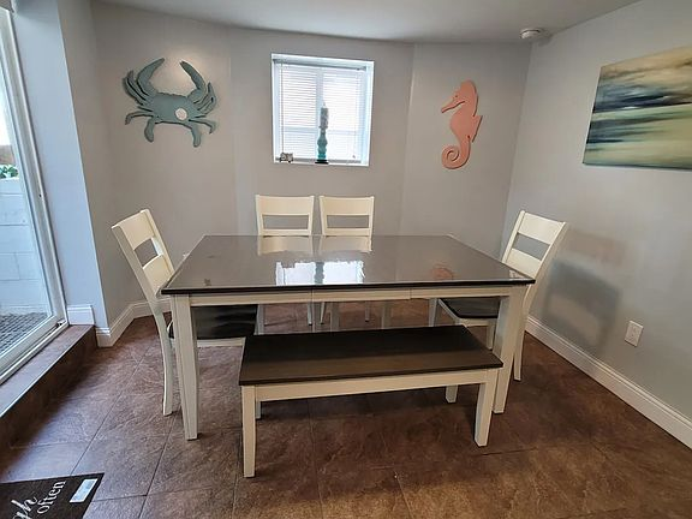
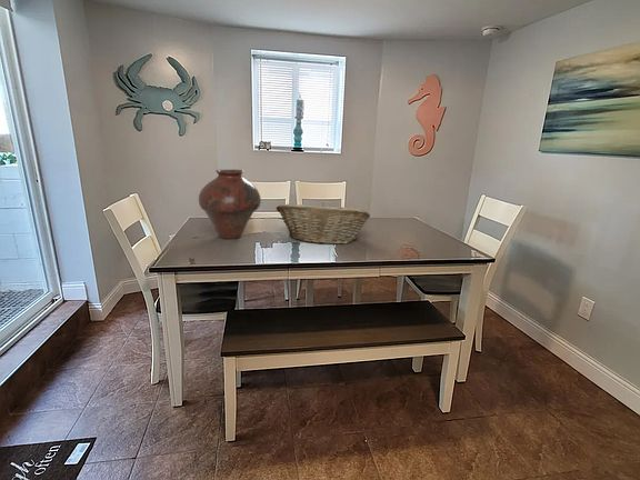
+ vase [198,169,262,240]
+ fruit basket [276,202,371,246]
